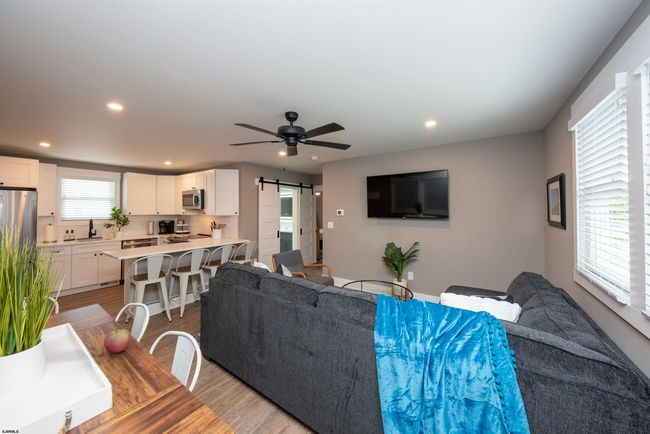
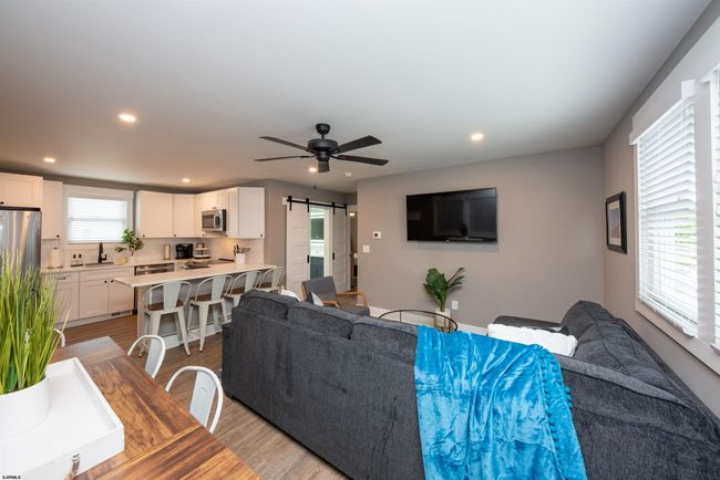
- apple [103,327,132,354]
